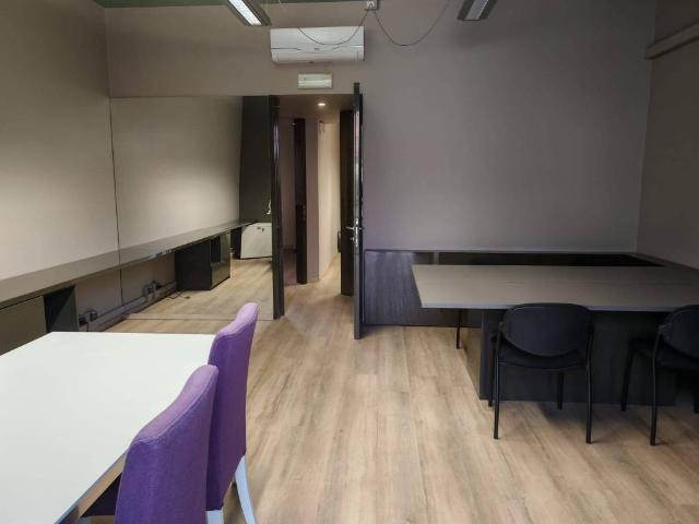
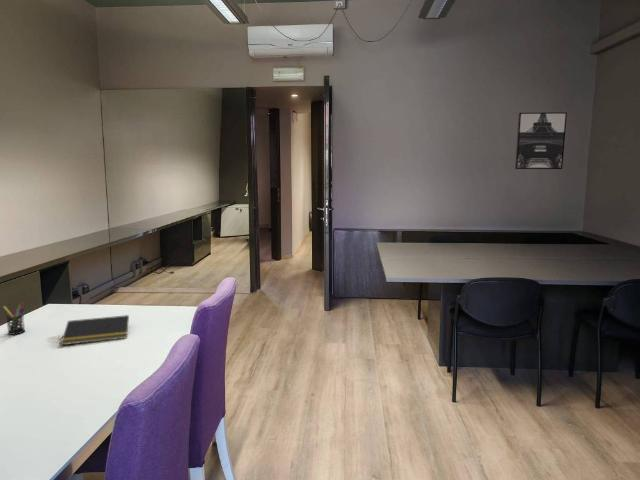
+ notepad [60,314,130,346]
+ pen holder [2,302,26,336]
+ wall art [514,111,568,170]
